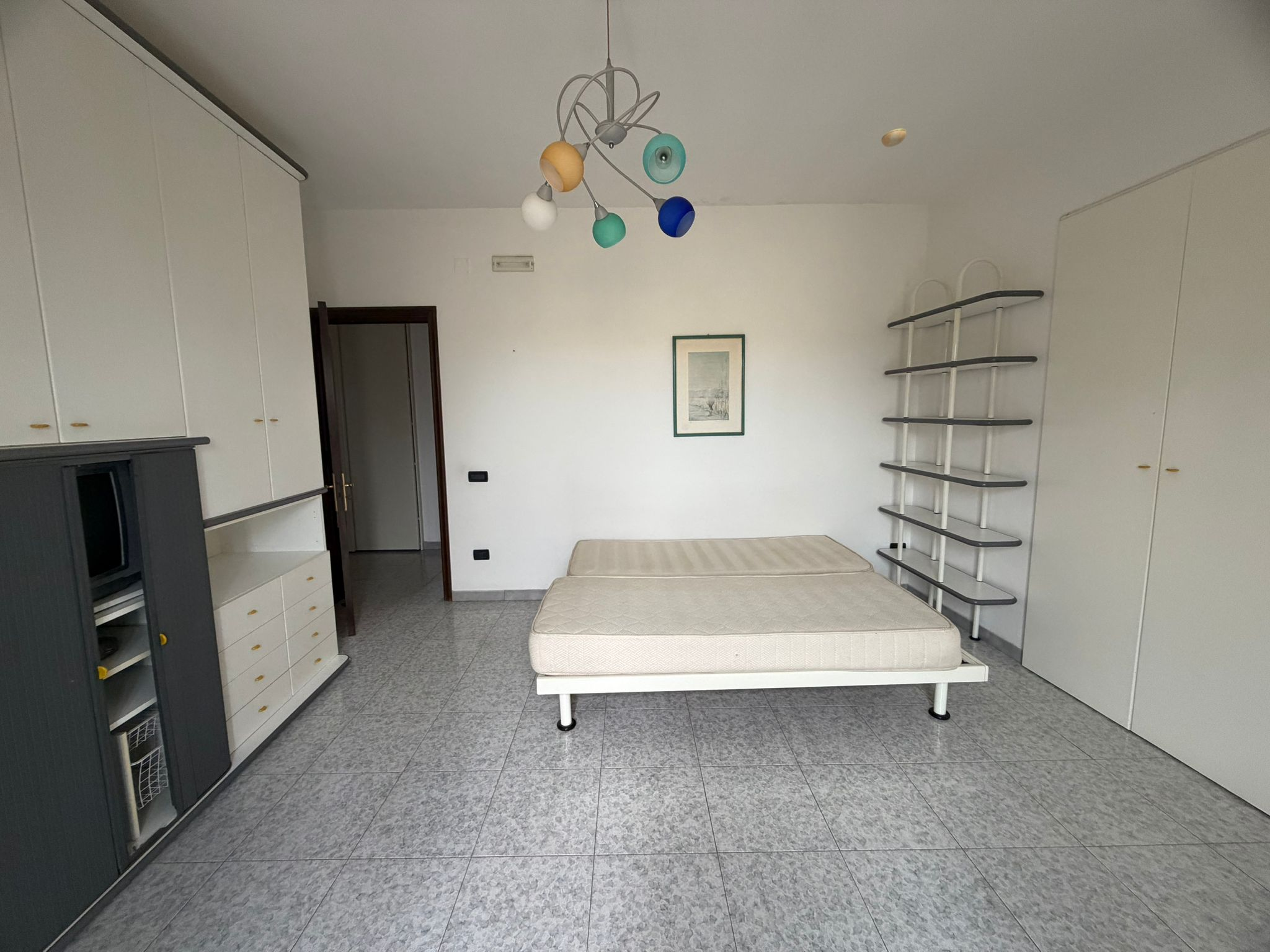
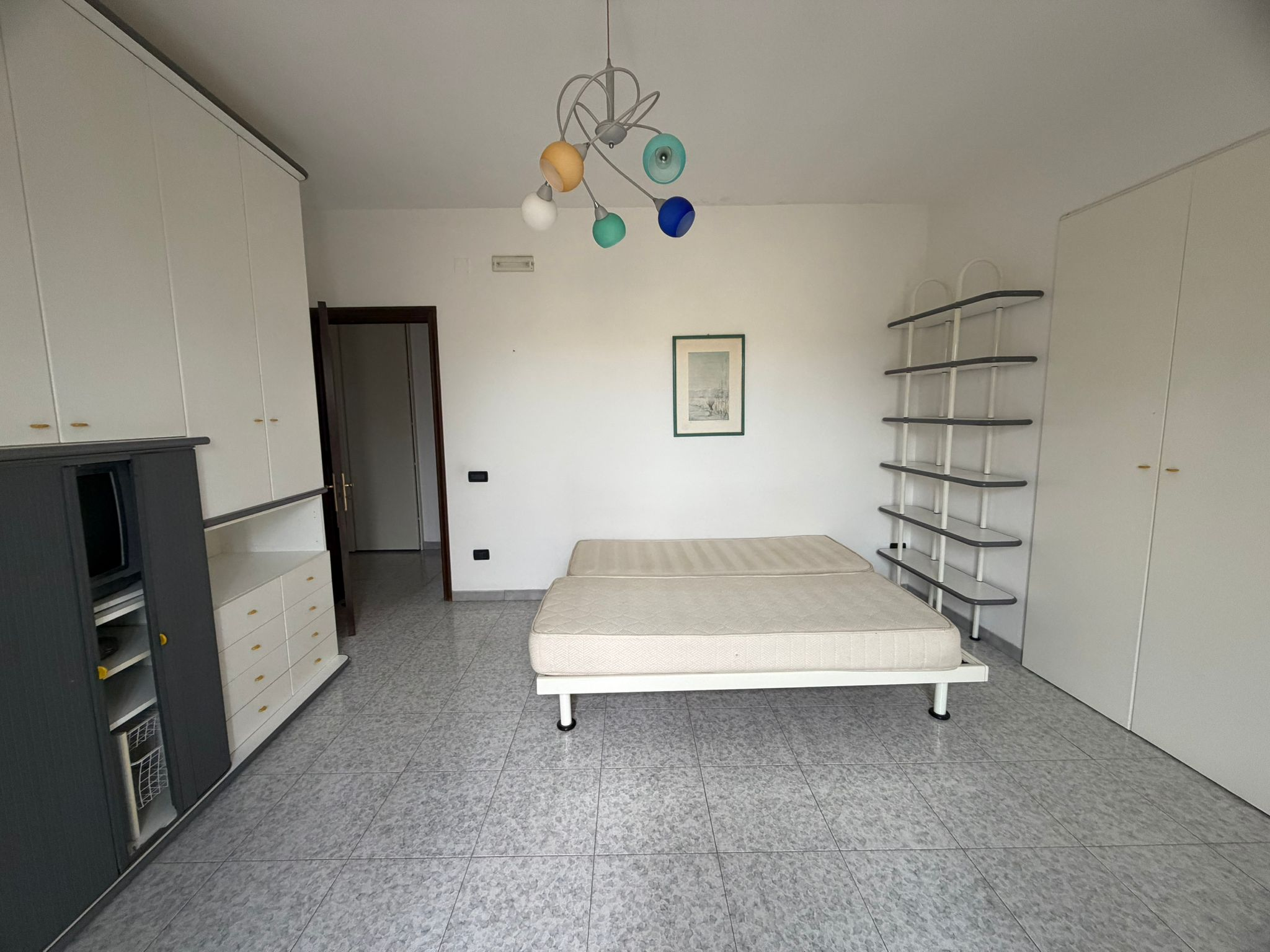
- smoke detector [881,128,907,148]
